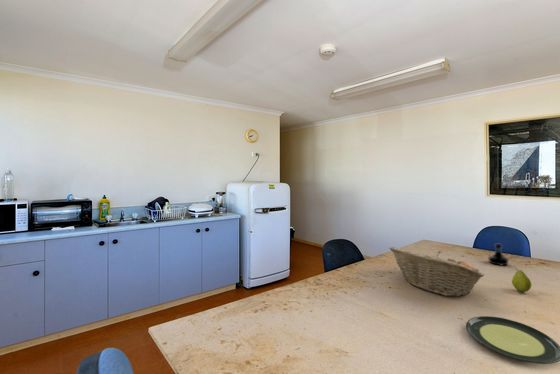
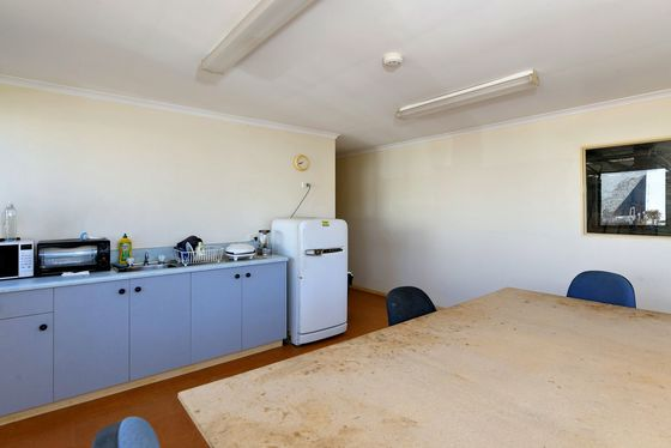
- plate [465,315,560,365]
- tequila bottle [487,243,510,266]
- fruit basket [389,246,486,297]
- fruit [511,268,533,293]
